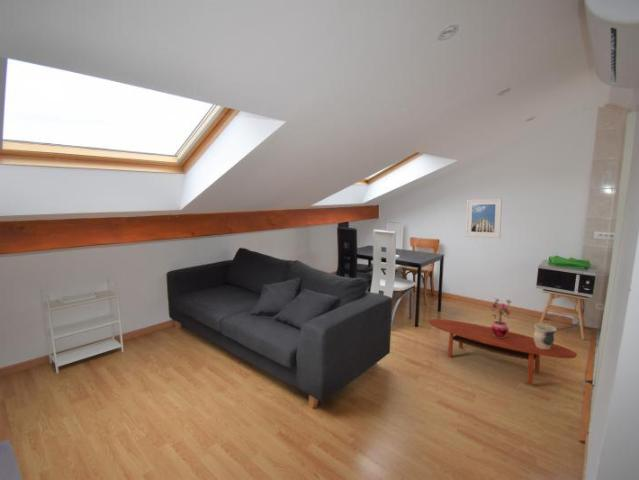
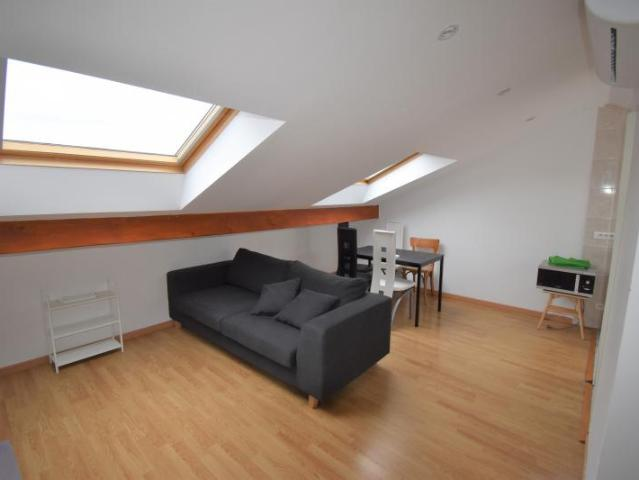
- ceramic vessel [532,322,558,349]
- coffee table [428,318,578,385]
- potted plant [488,298,513,338]
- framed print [465,198,503,239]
